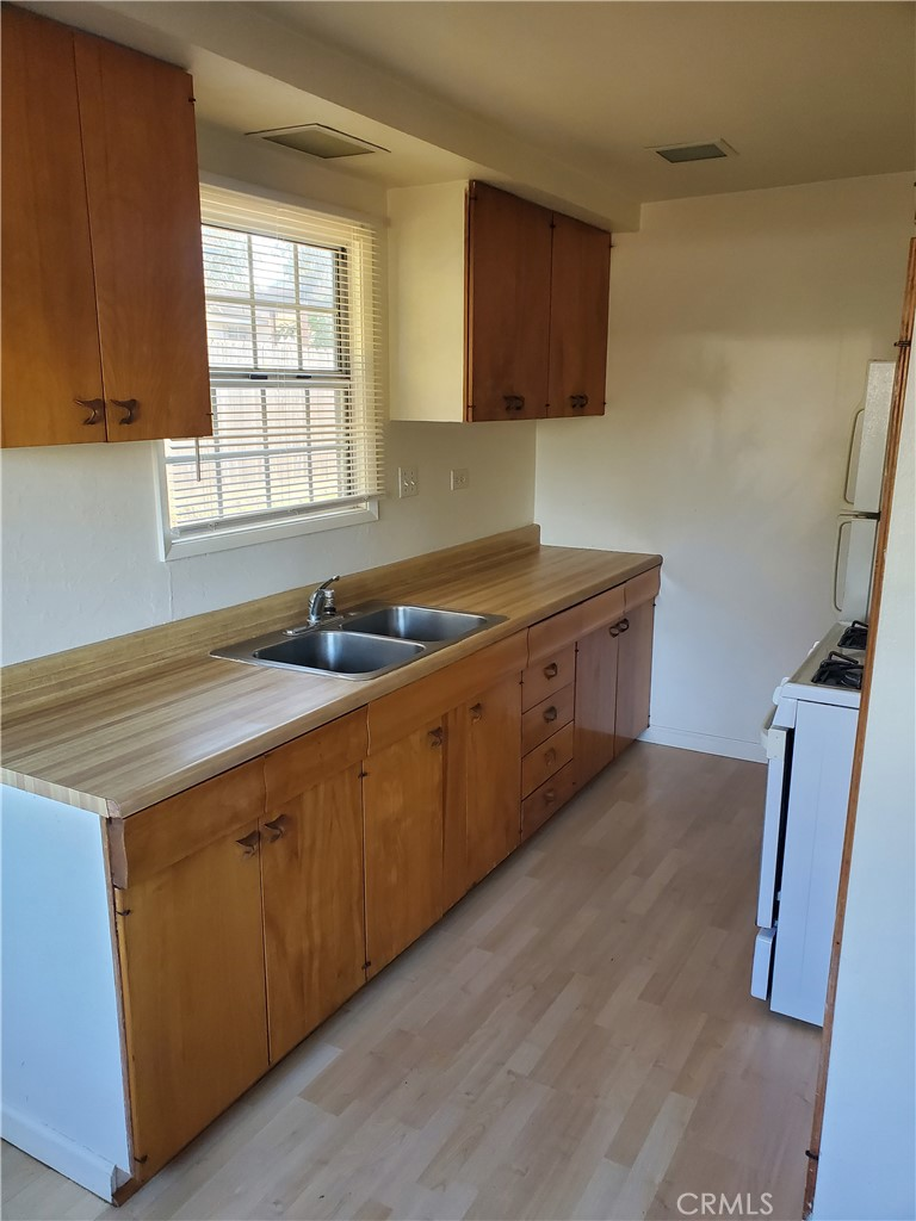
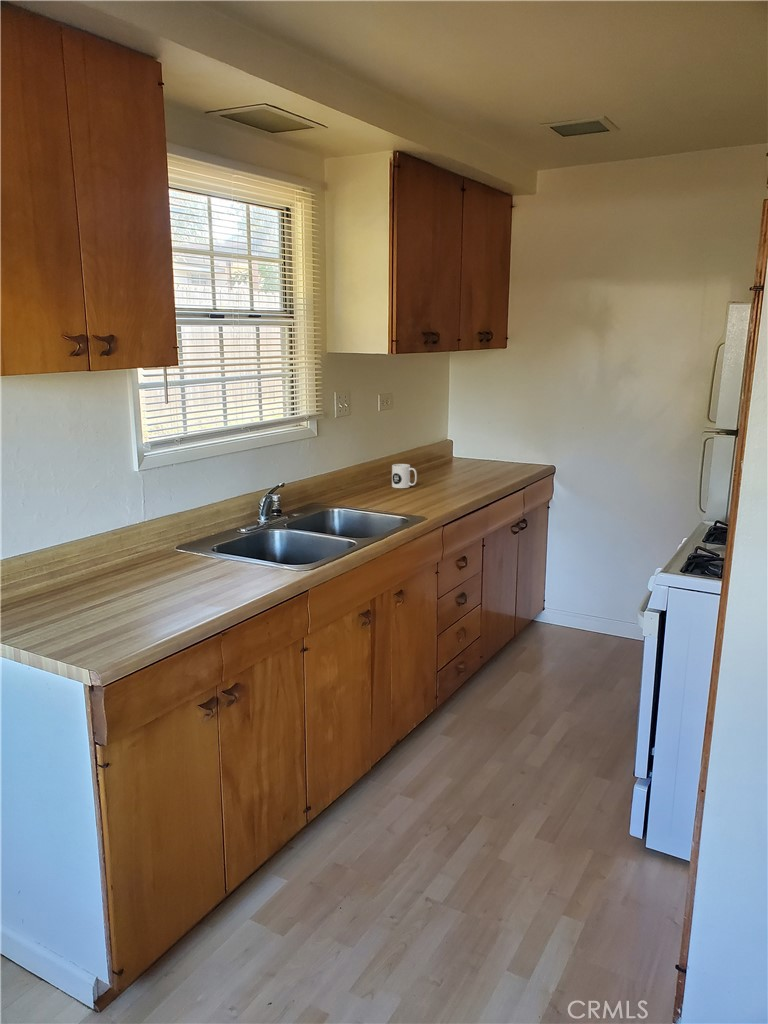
+ mug [391,463,418,489]
